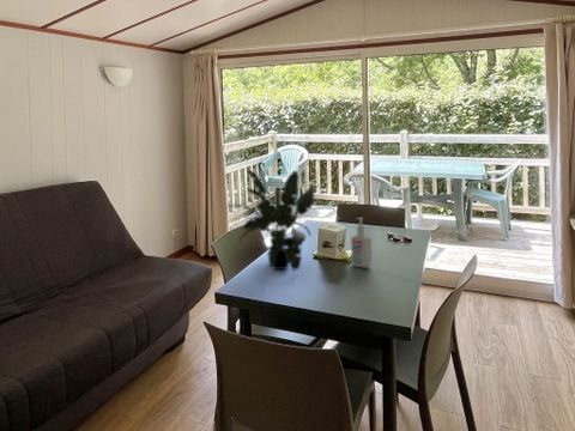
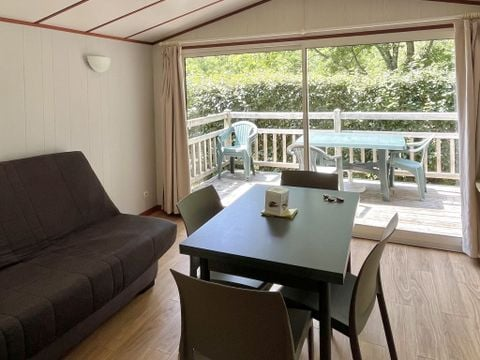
- potted plant [226,169,320,272]
- bottle [350,217,373,269]
